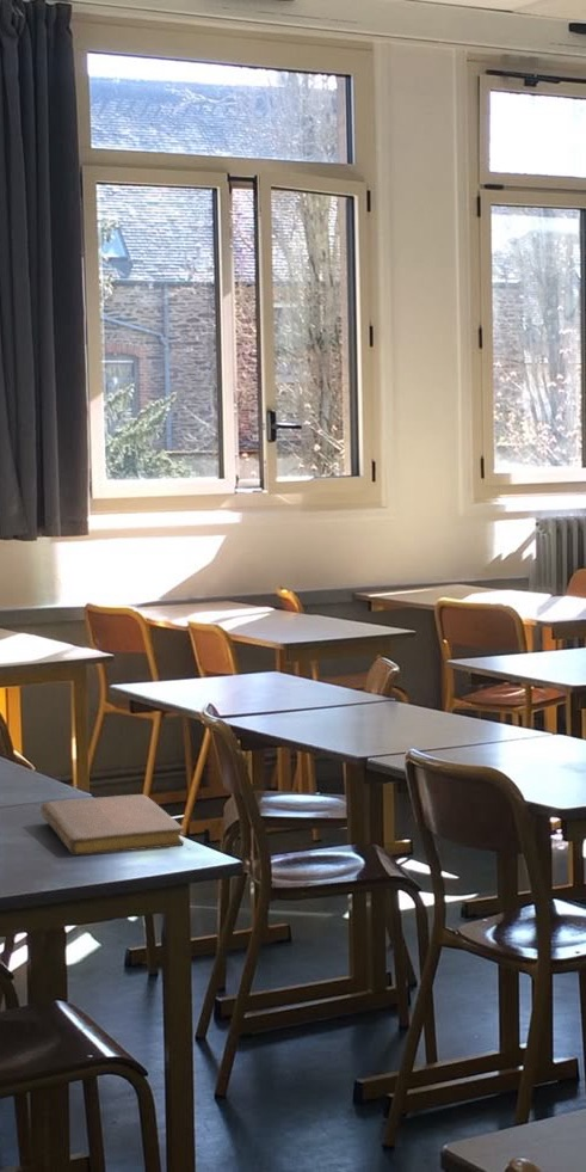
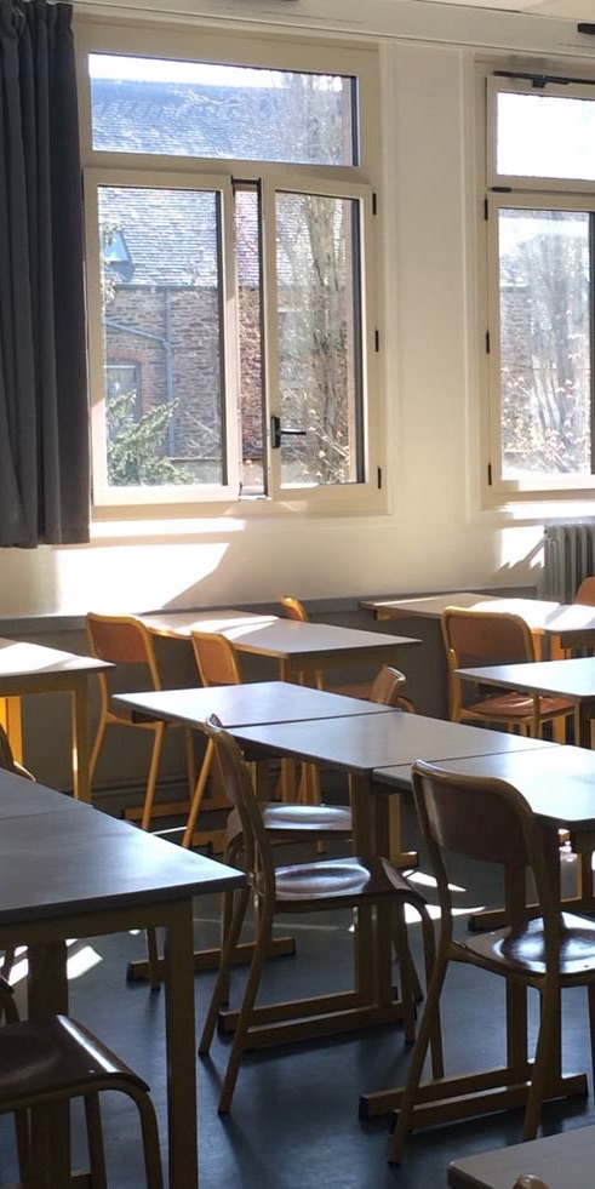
- notebook [39,793,185,857]
